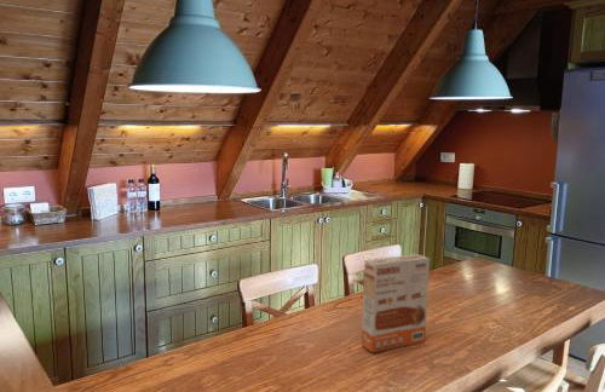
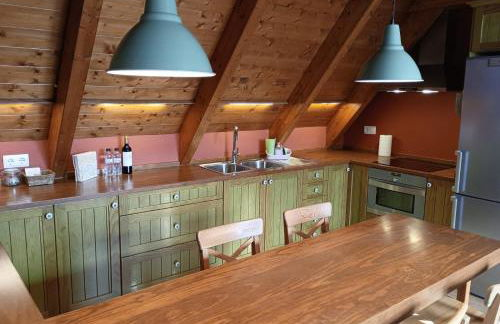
- cereal box [361,253,431,353]
